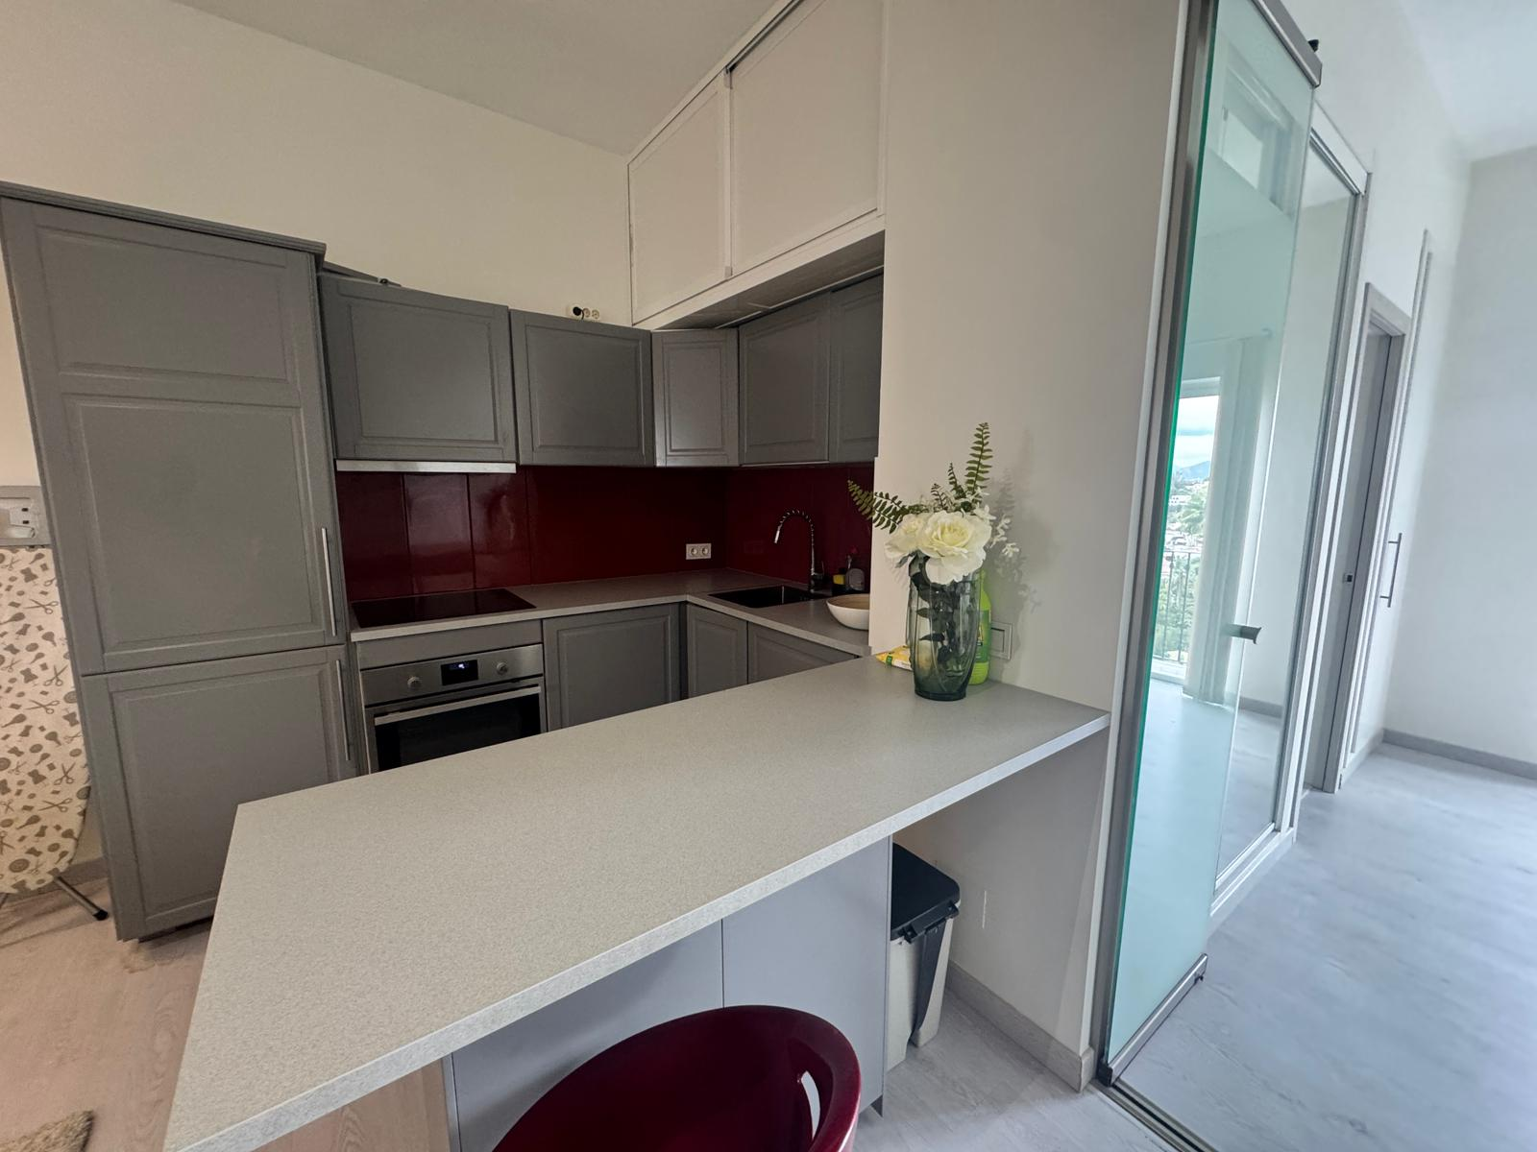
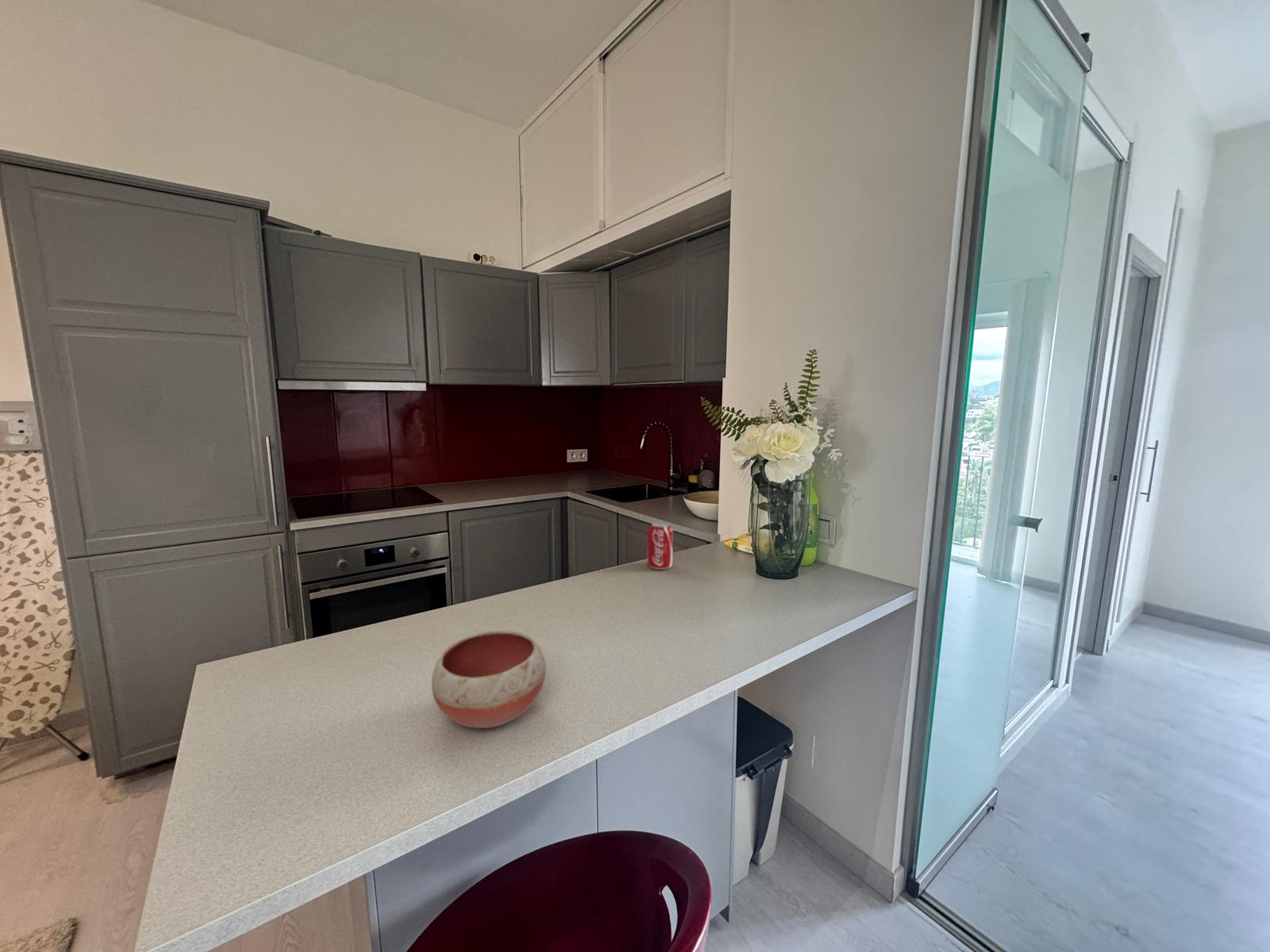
+ beverage can [647,522,674,570]
+ bowl [431,630,547,729]
